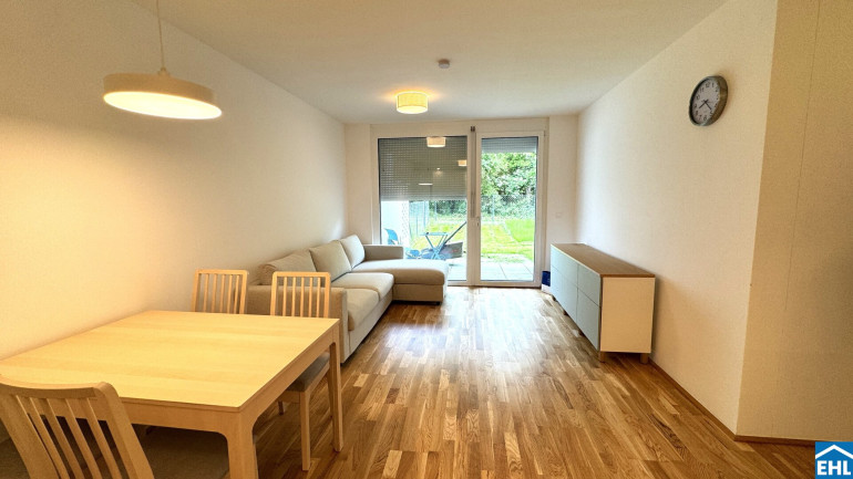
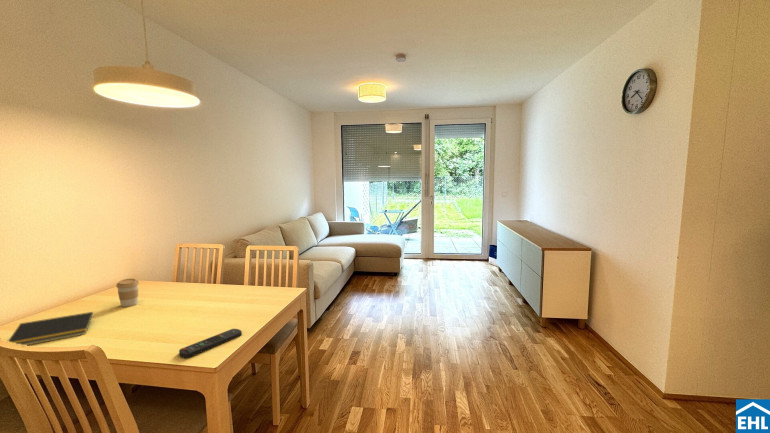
+ notepad [7,311,94,346]
+ remote control [178,328,243,359]
+ coffee cup [115,278,140,308]
